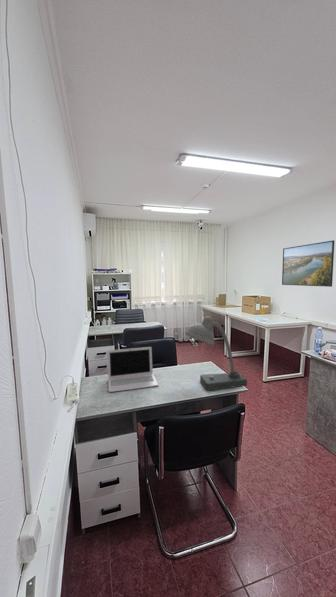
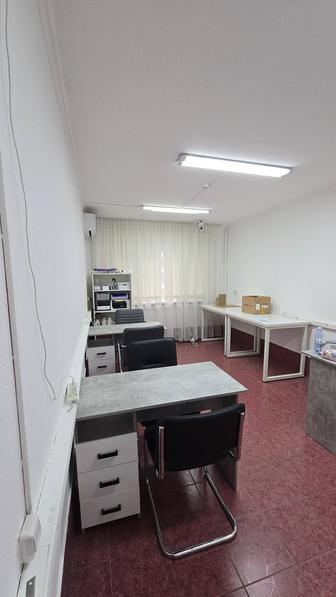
- laptop [107,346,160,393]
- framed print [281,239,335,288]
- desk lamp [184,315,248,391]
